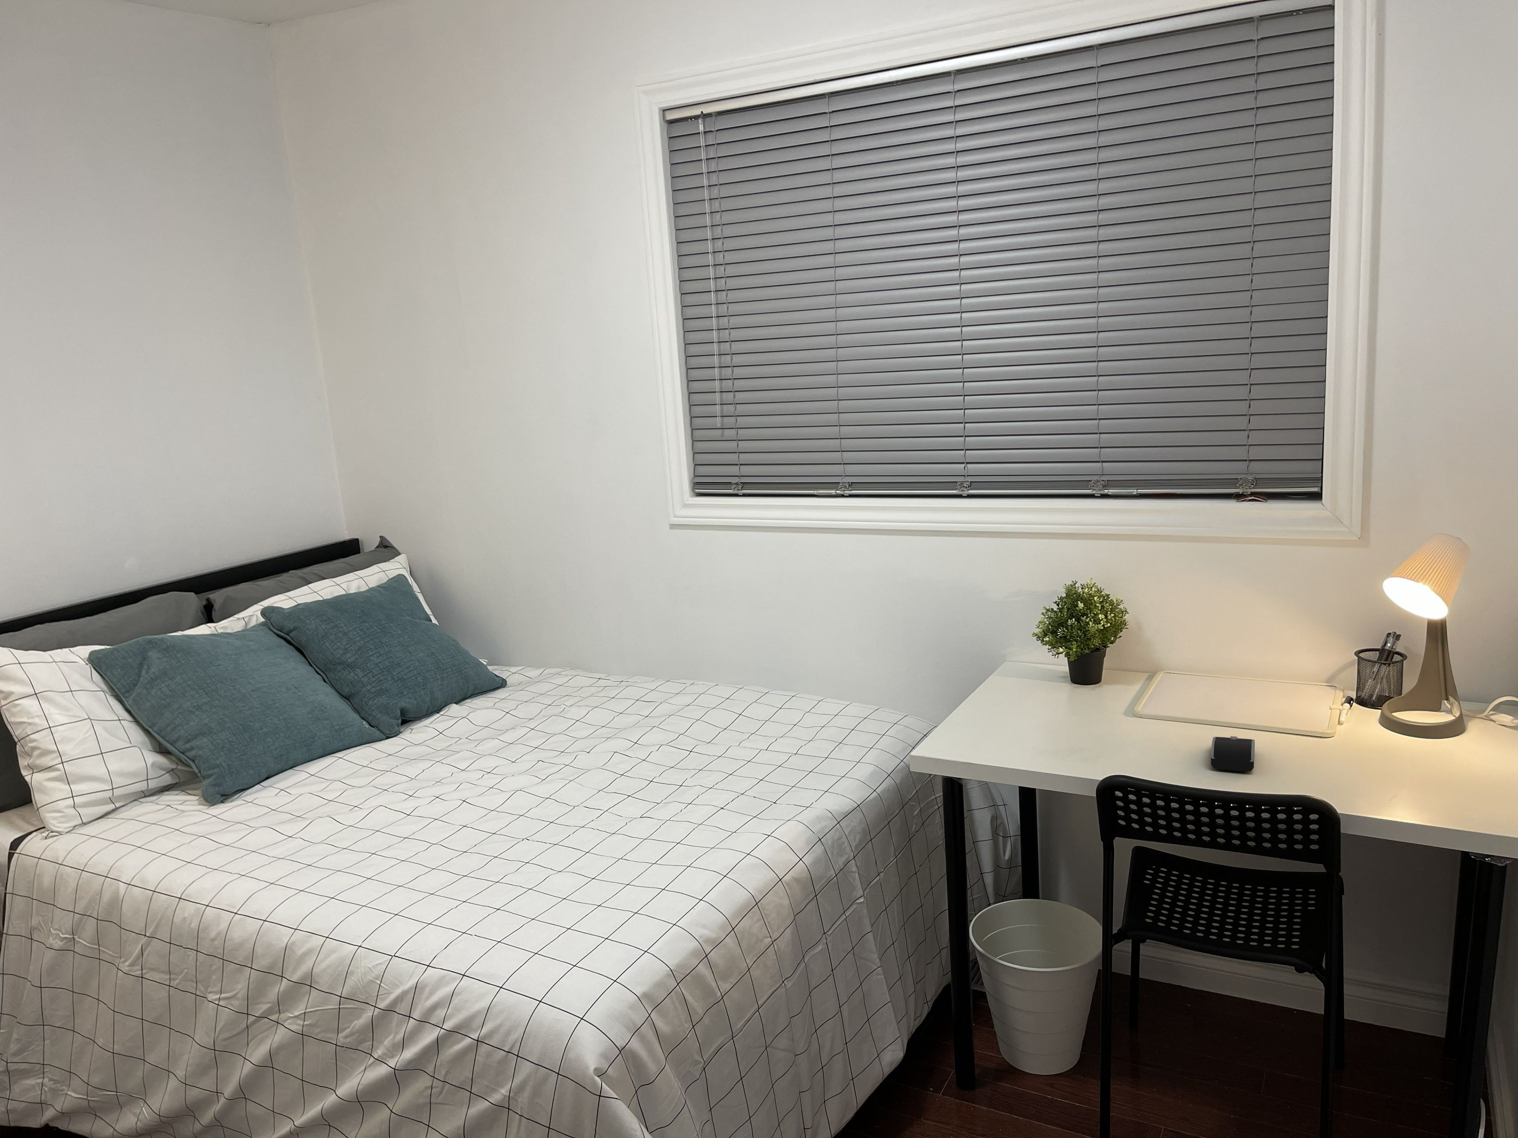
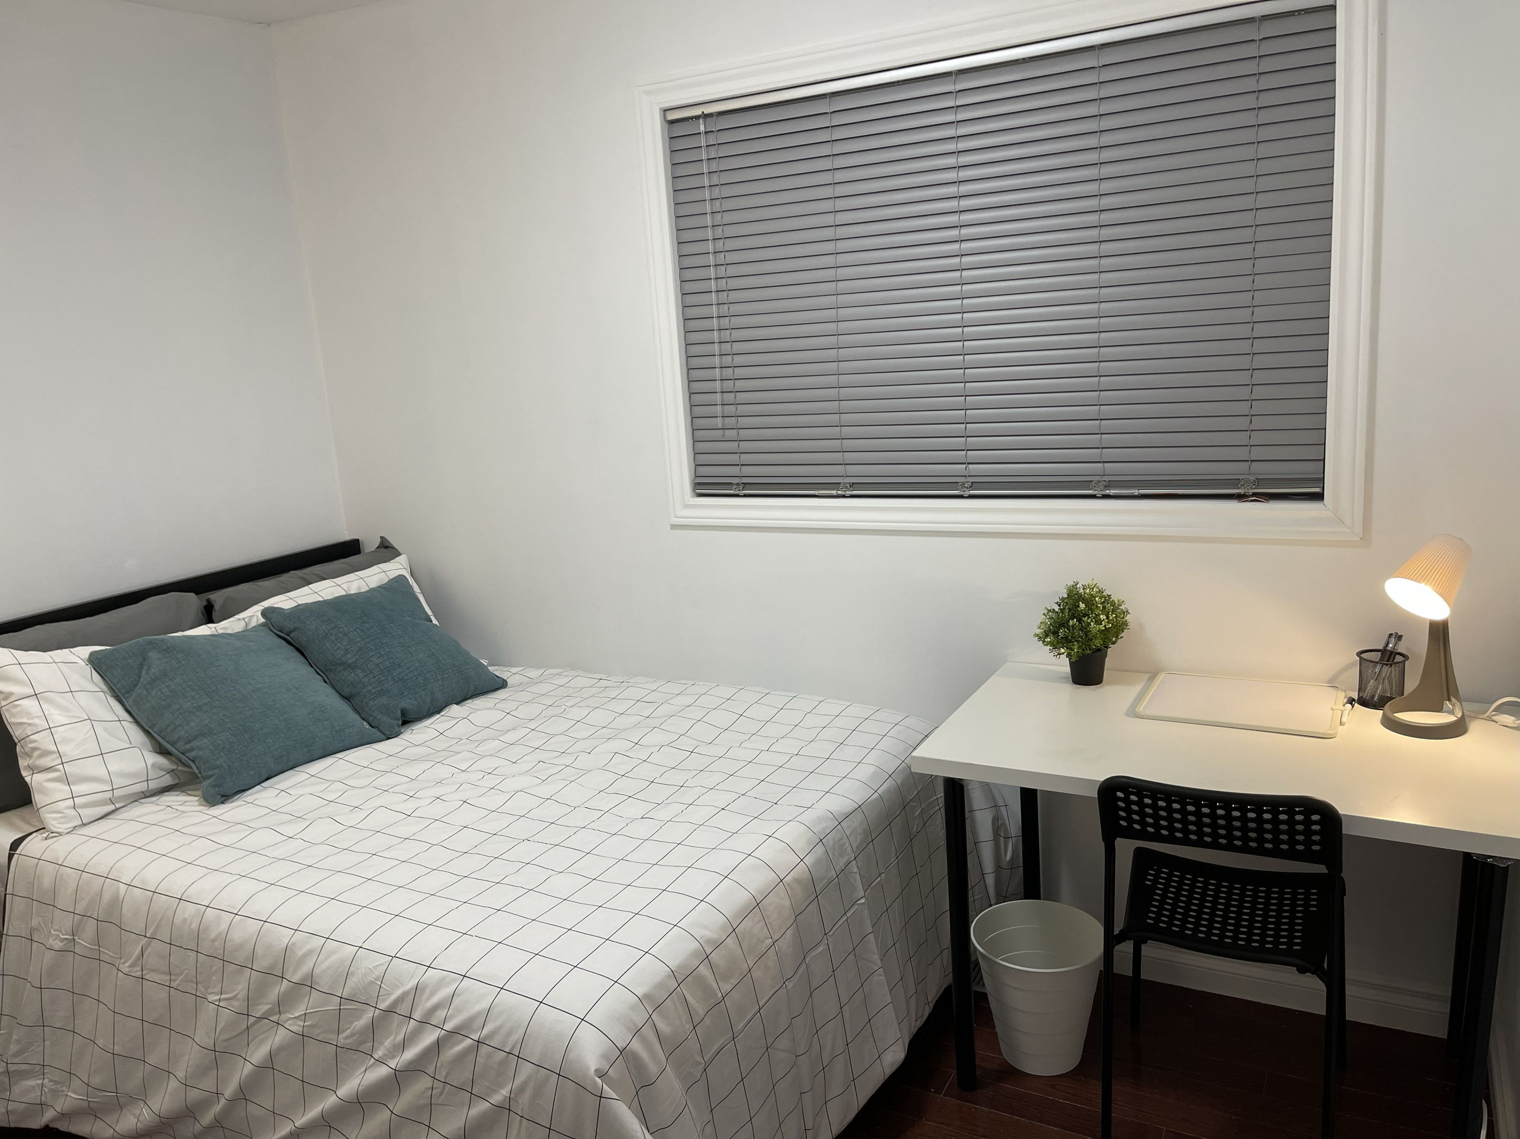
- computer mouse [1211,735,1255,772]
